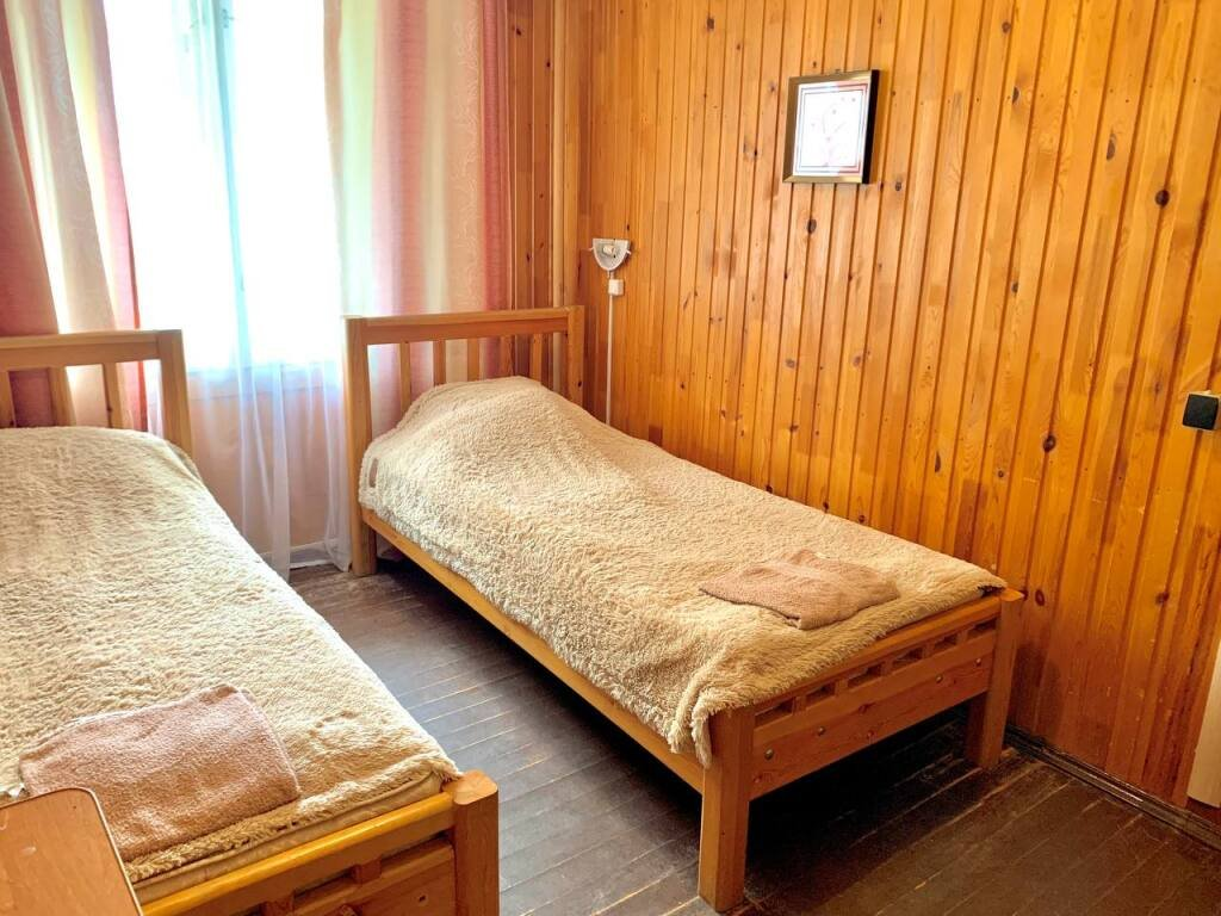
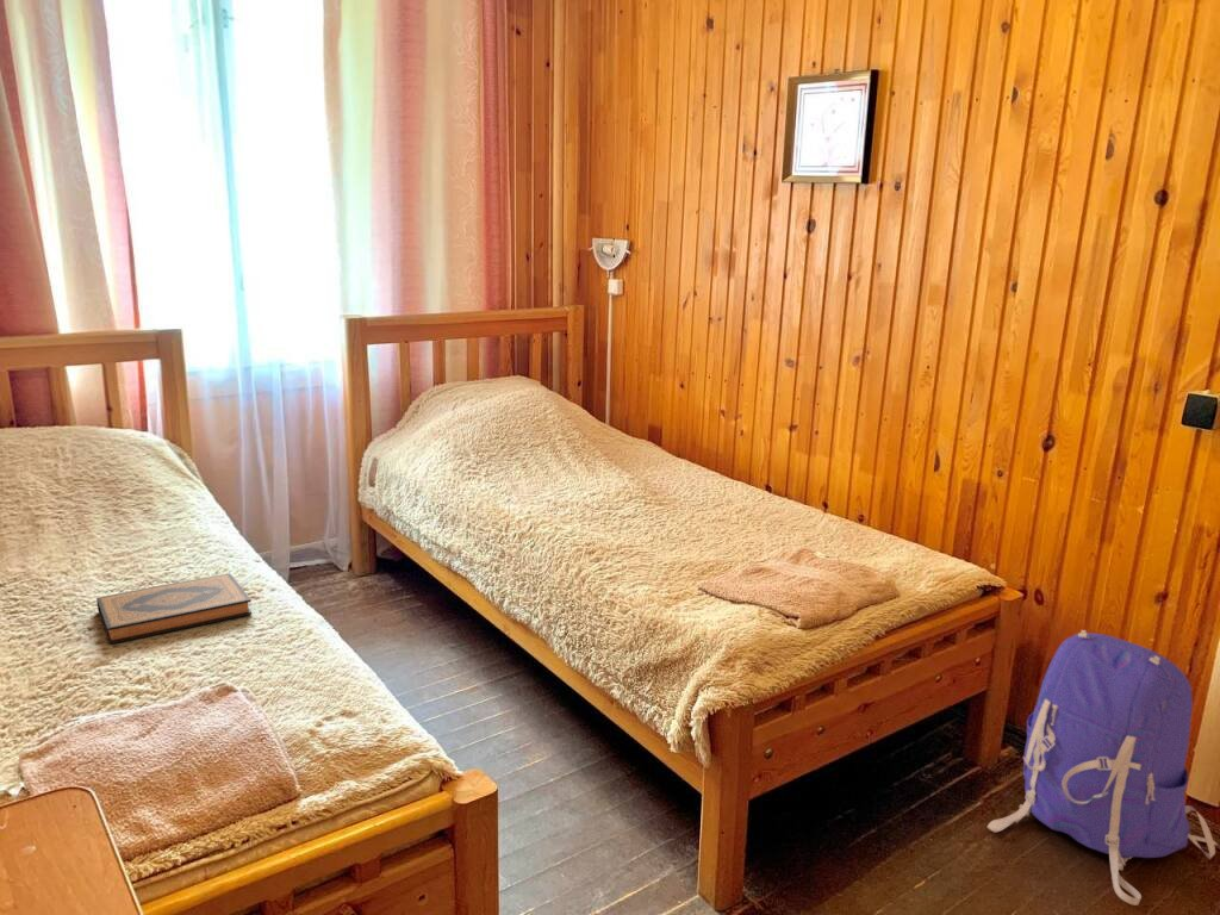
+ hardback book [95,572,253,645]
+ backpack [986,629,1219,907]
